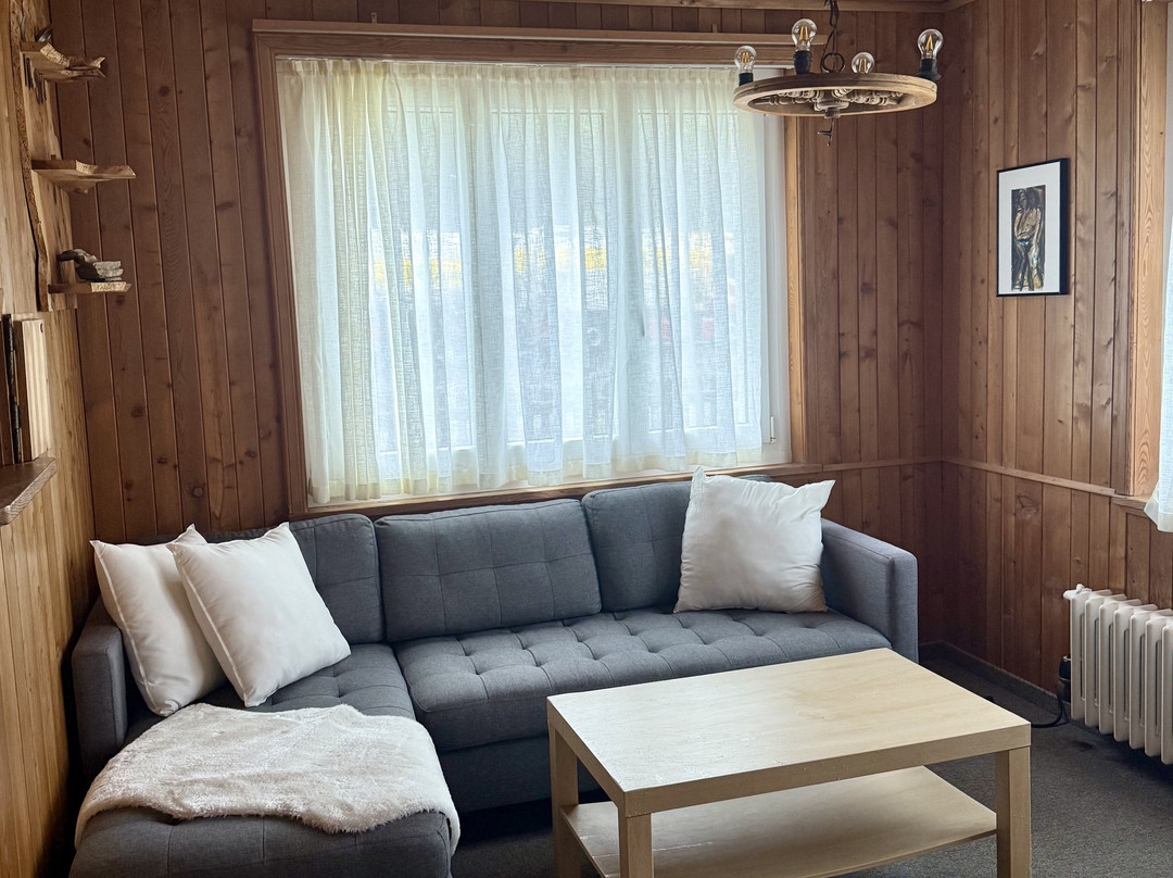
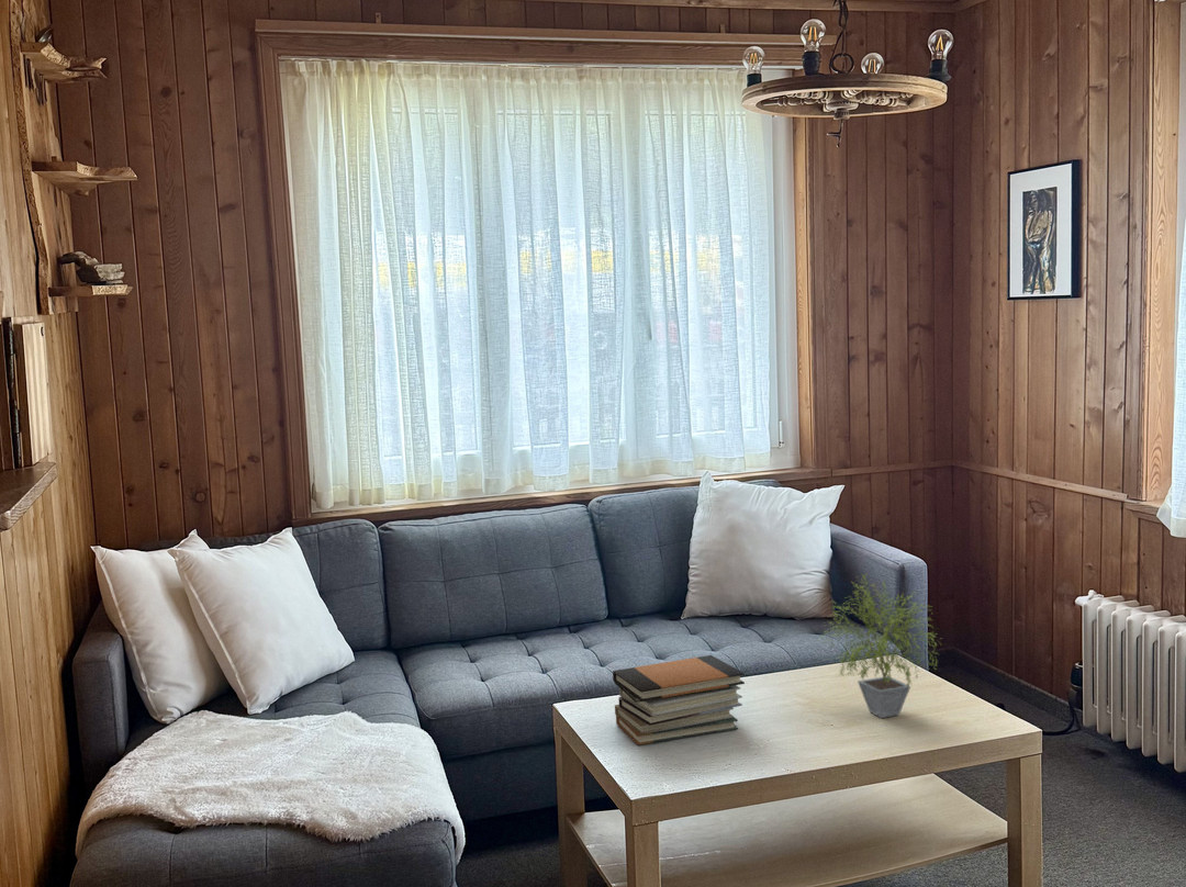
+ potted plant [818,573,948,719]
+ book stack [612,654,746,746]
